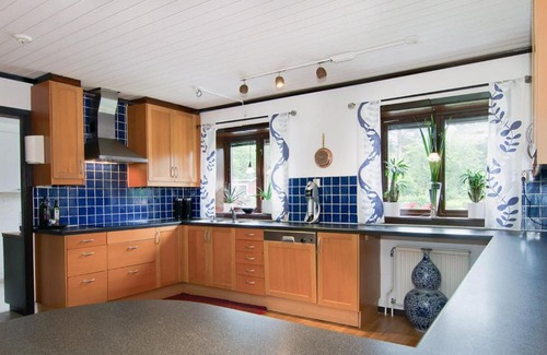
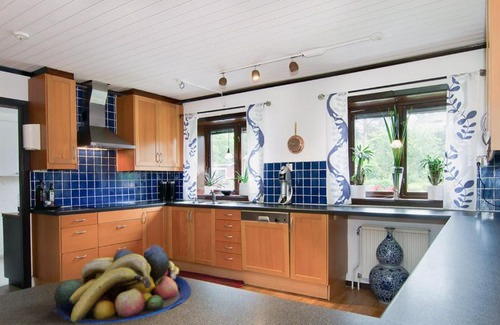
+ fruit bowl [52,244,192,325]
